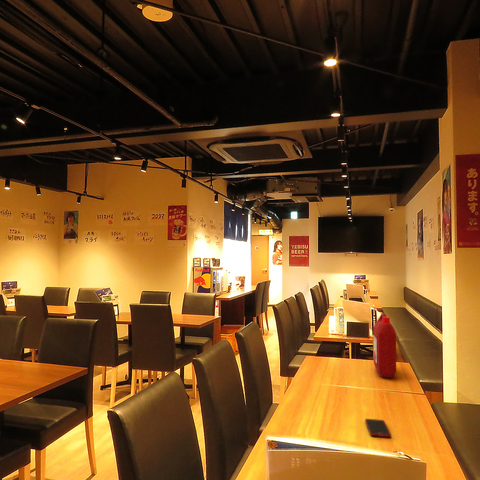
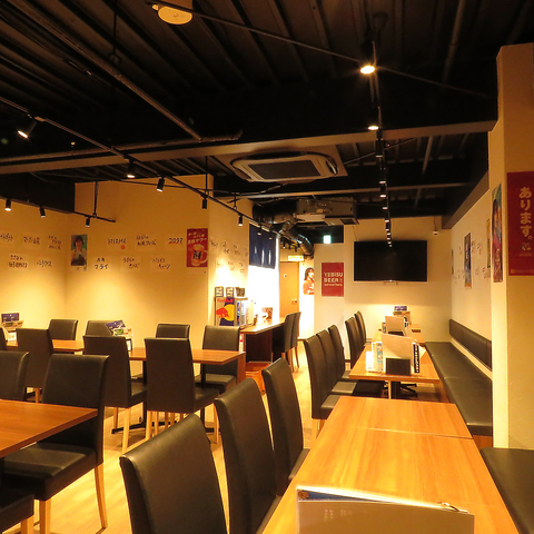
- cell phone [364,418,392,438]
- ketchup jug [372,312,397,379]
